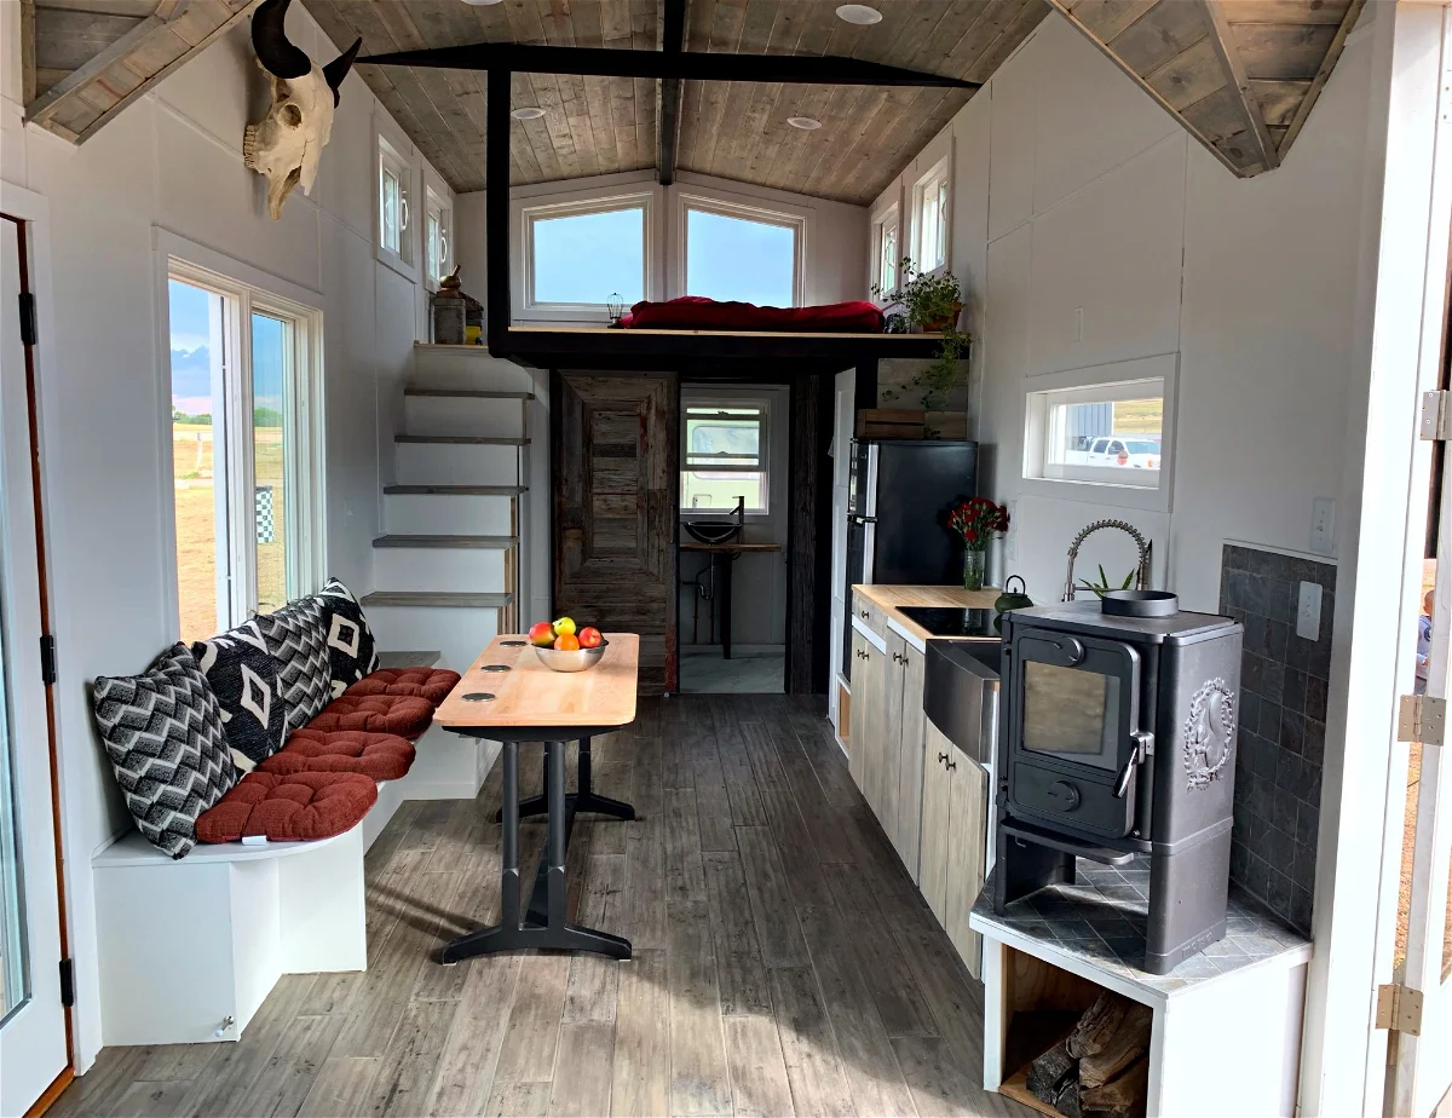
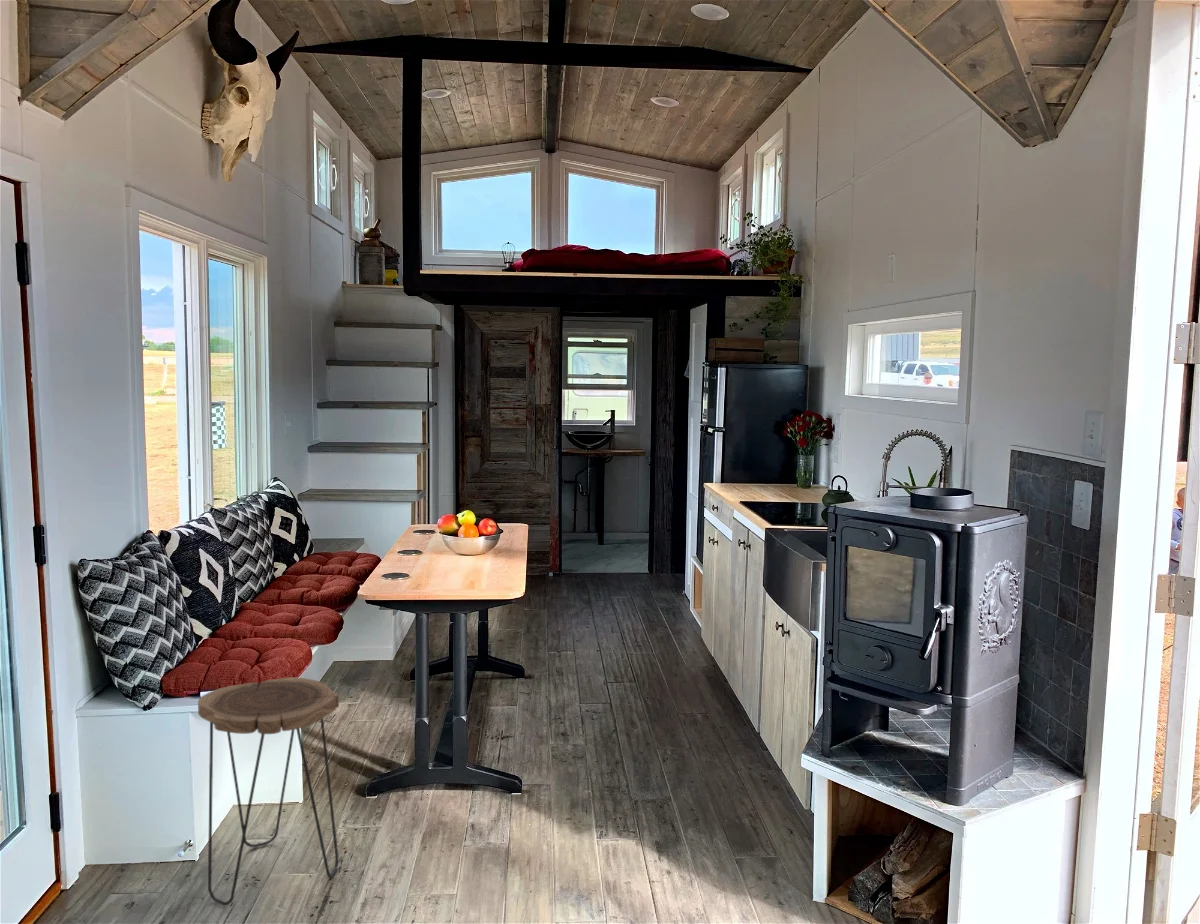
+ side table [197,676,340,906]
